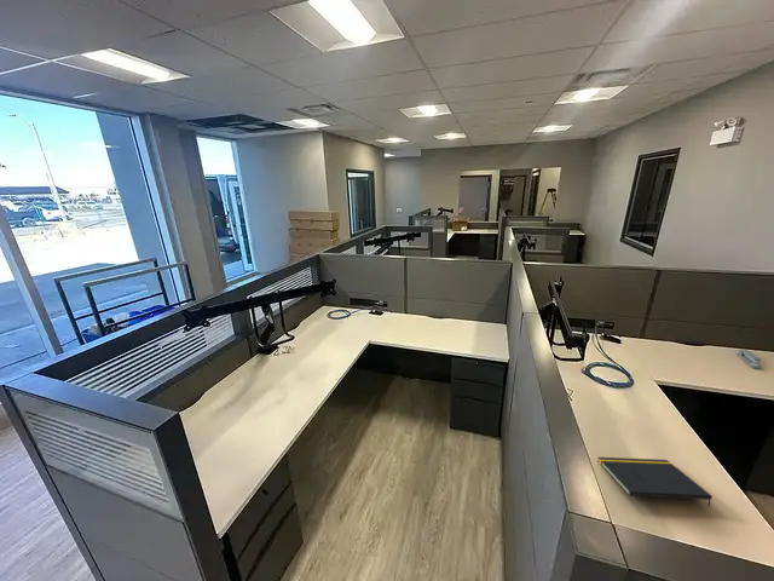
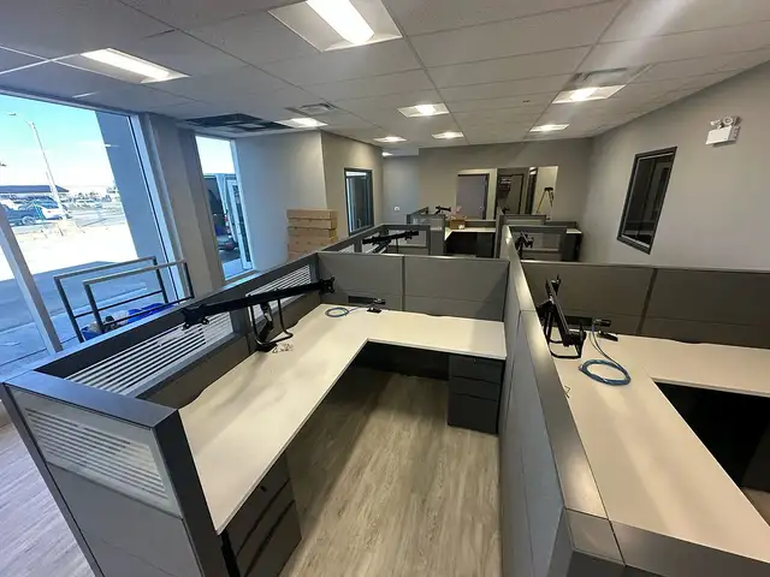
- notepad [596,456,712,508]
- stapler [737,349,762,370]
